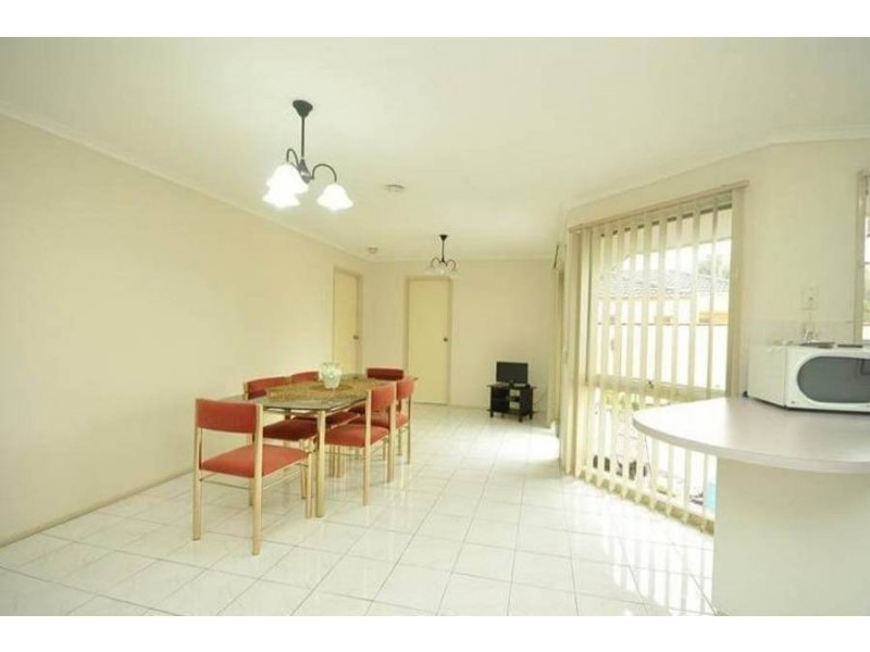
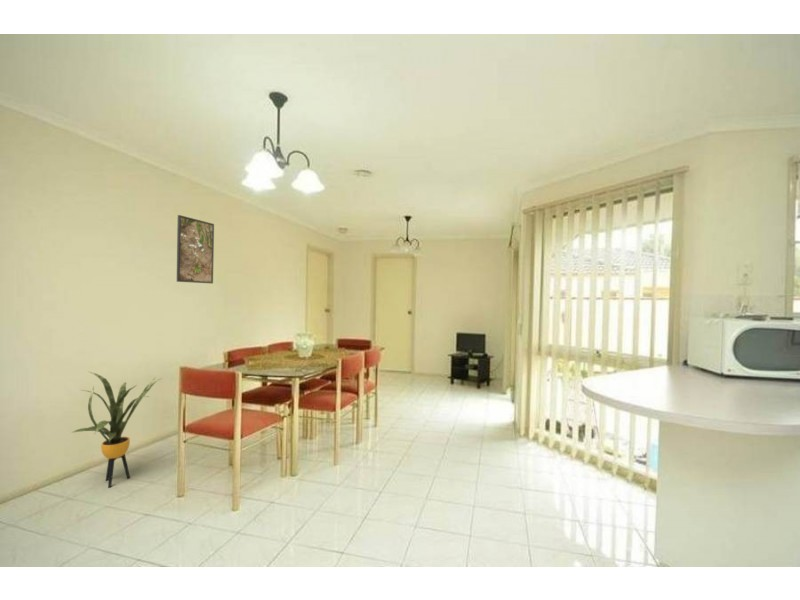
+ house plant [70,371,163,489]
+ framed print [176,214,215,284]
